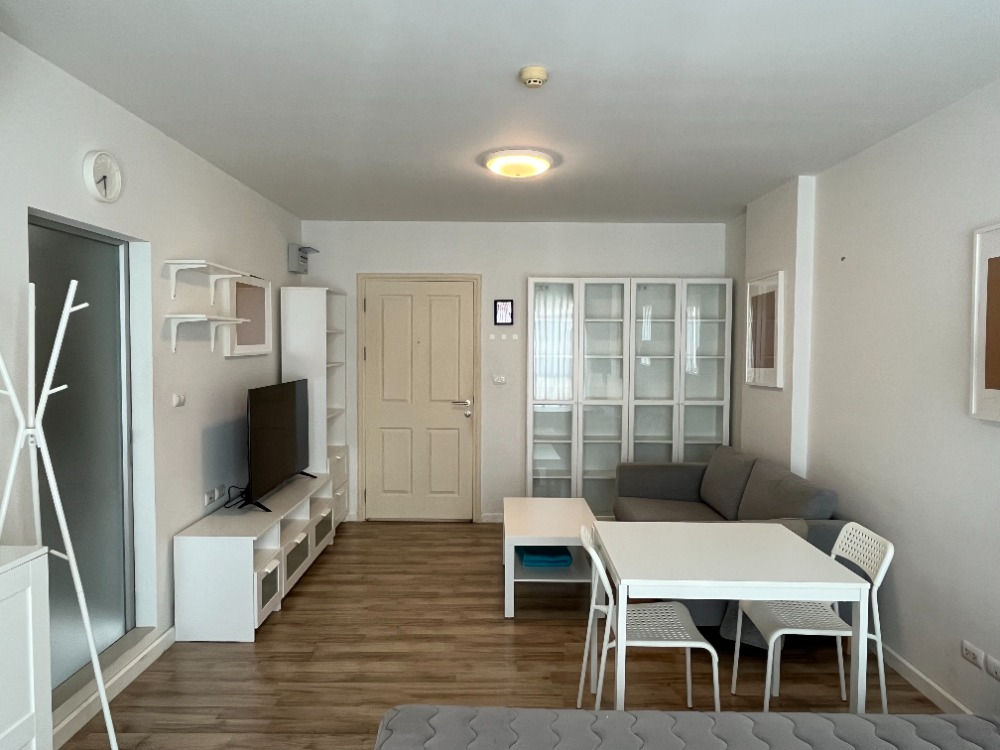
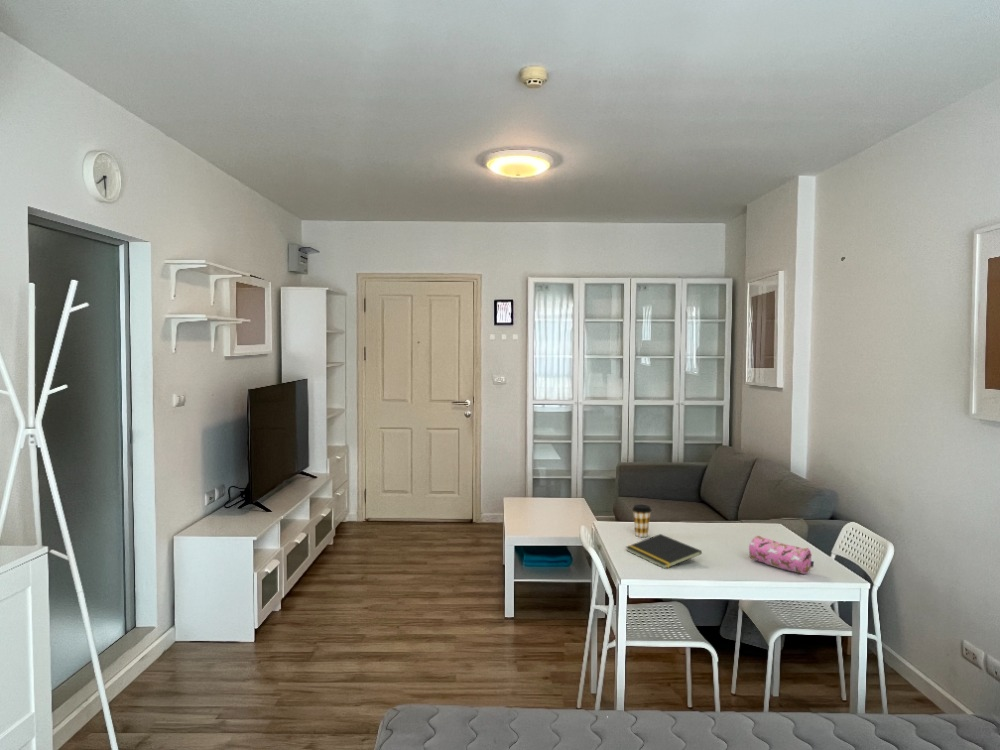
+ coffee cup [631,504,652,538]
+ pencil case [748,535,815,575]
+ notepad [625,533,703,570]
